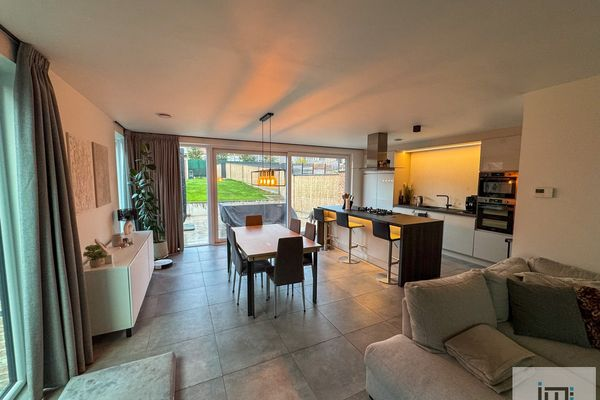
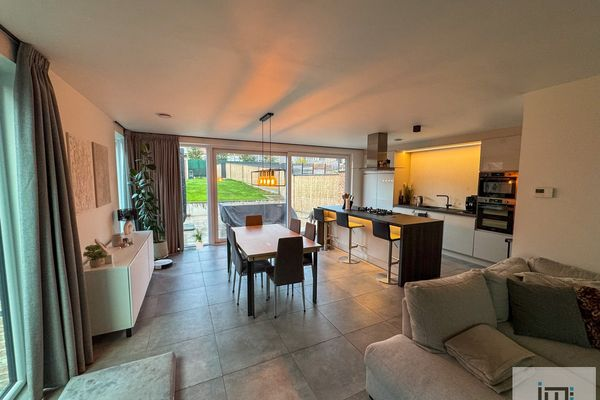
+ house plant [189,227,207,251]
